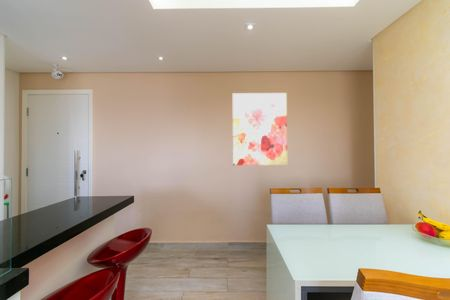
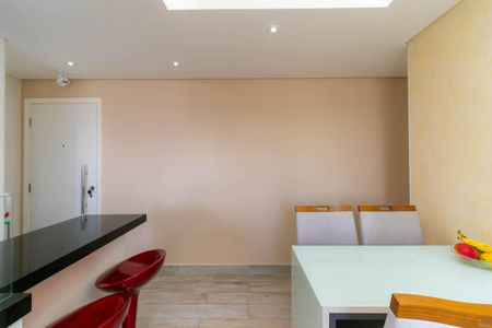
- wall art [232,92,288,166]
